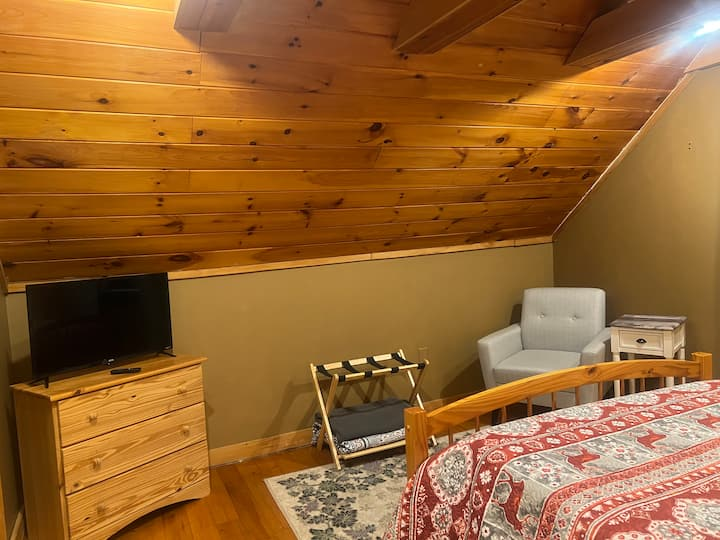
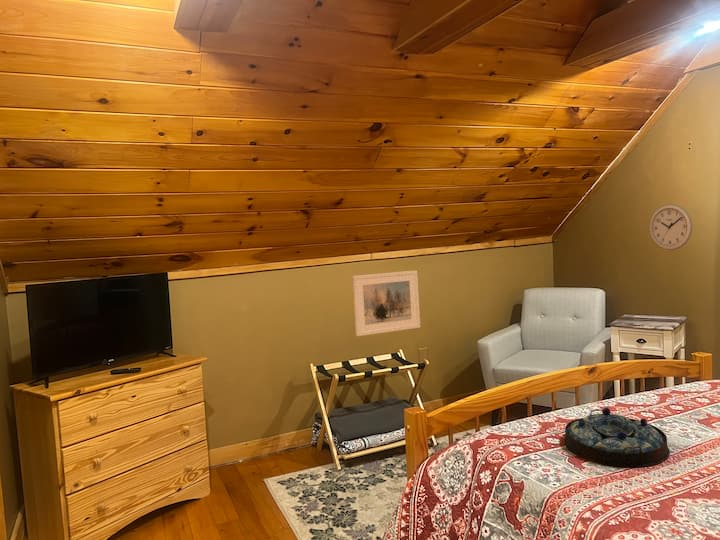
+ serving tray [563,407,671,468]
+ wall clock [648,203,693,251]
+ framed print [351,269,421,337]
